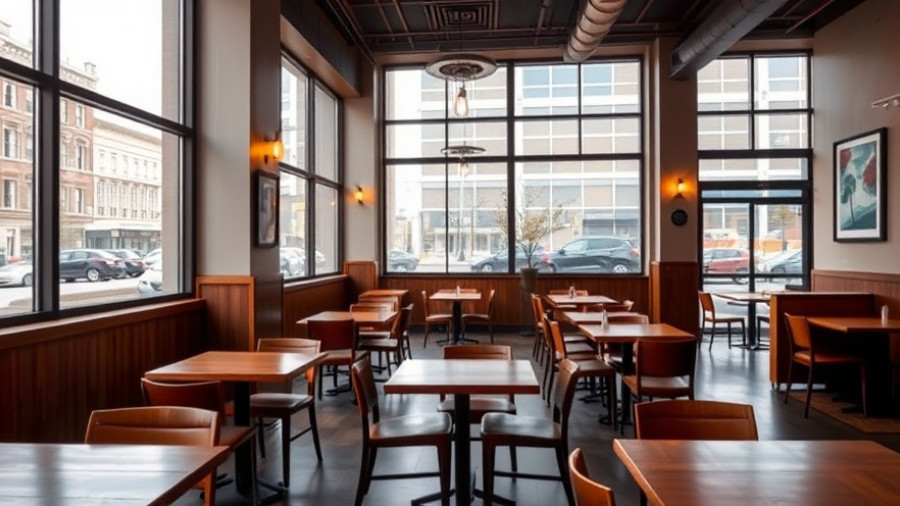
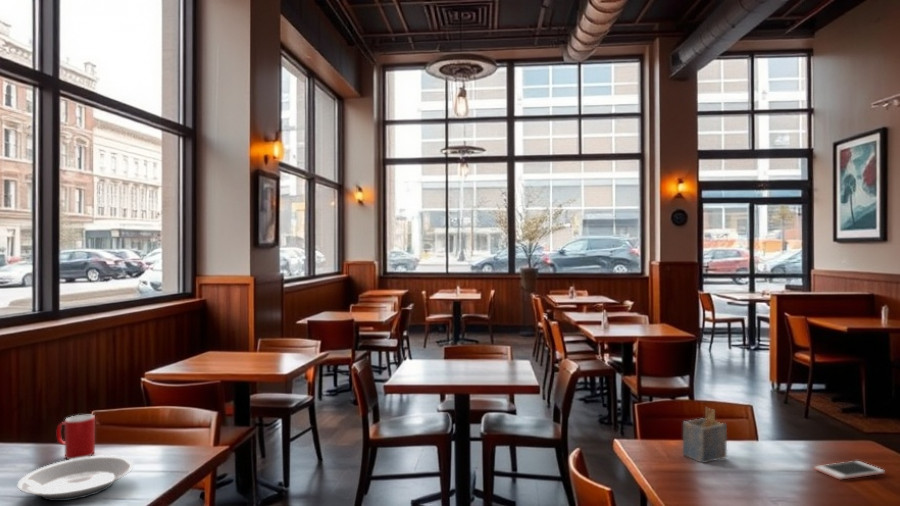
+ plate [17,454,135,502]
+ napkin holder [682,406,728,464]
+ cup [56,414,96,460]
+ cell phone [814,460,886,481]
